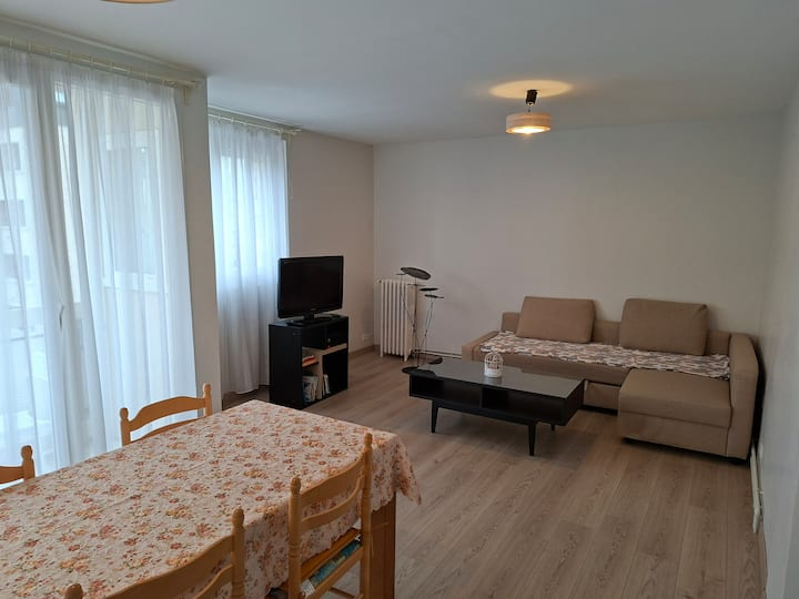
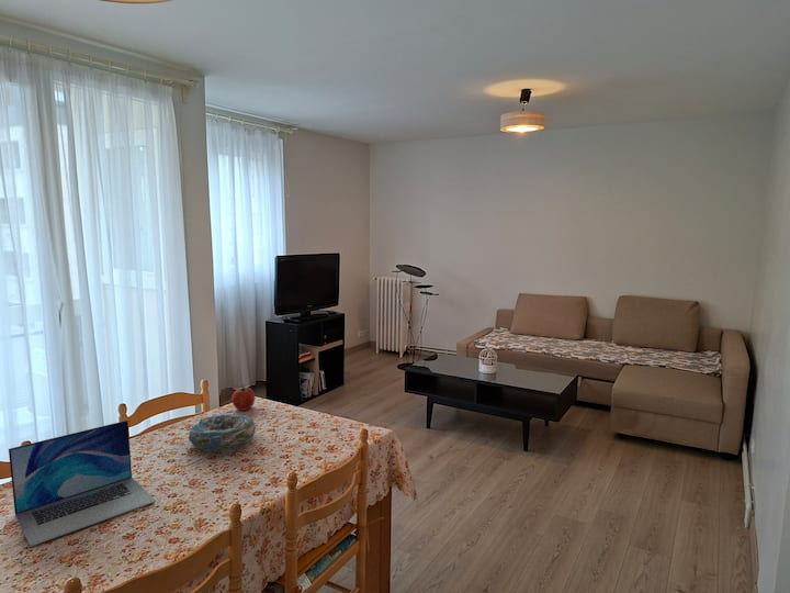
+ apple [230,385,256,411]
+ decorative bowl [188,413,258,452]
+ laptop [8,419,157,548]
